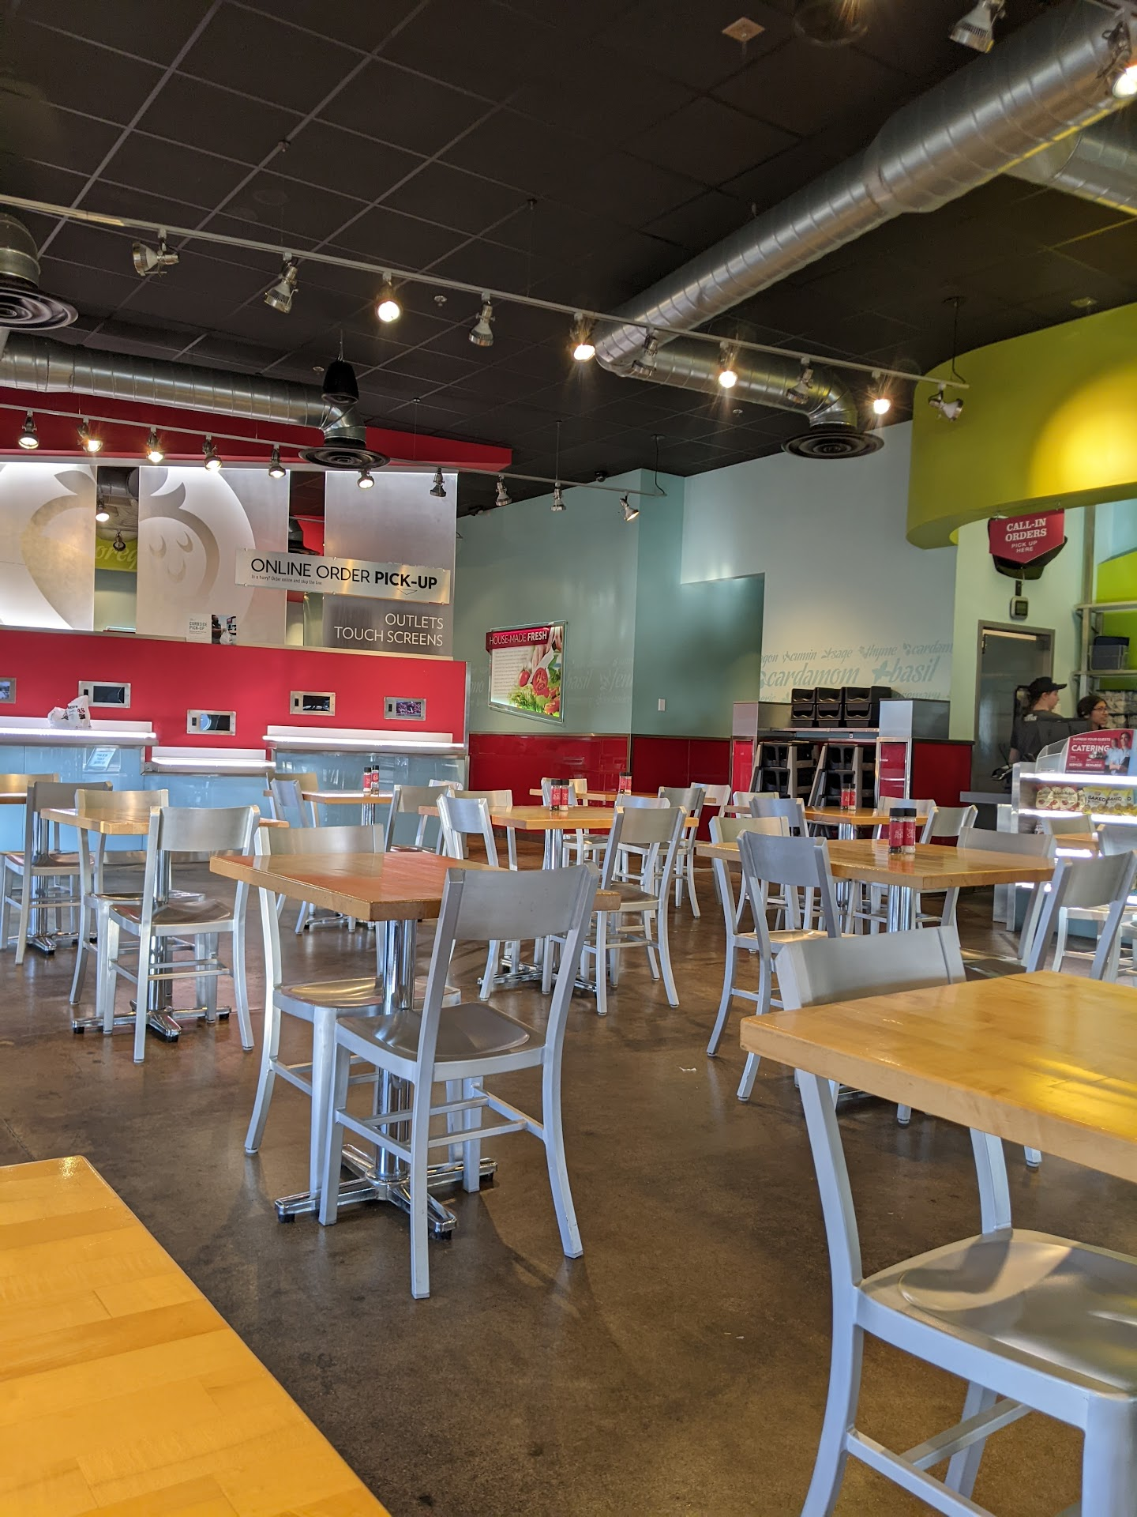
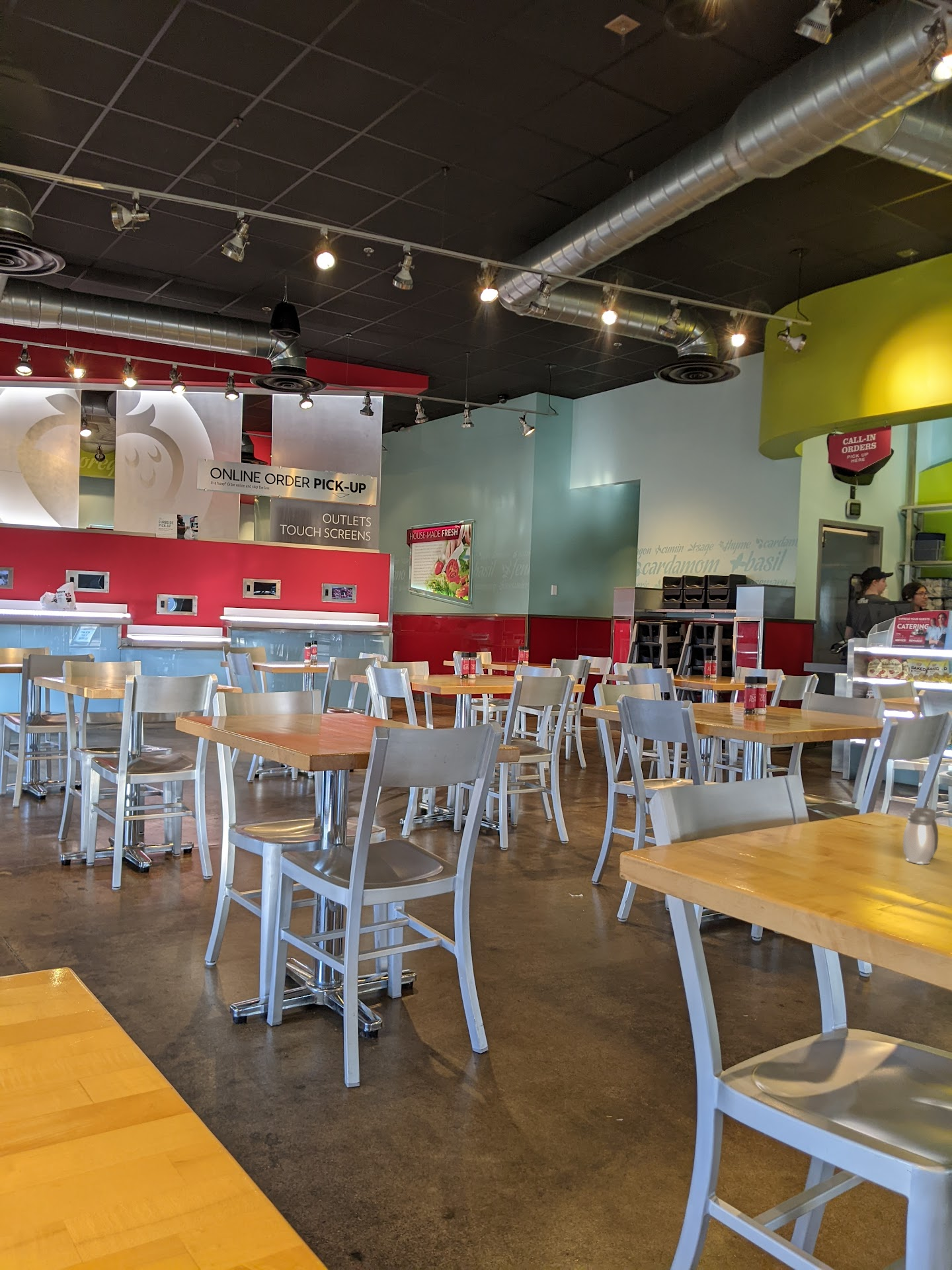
+ salt and pepper shaker [902,807,939,865]
